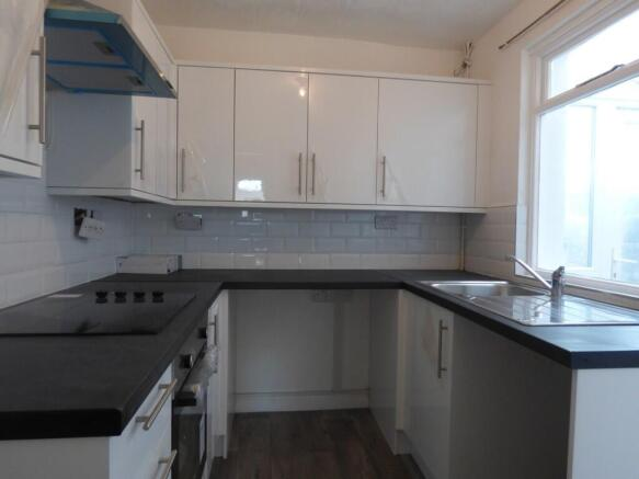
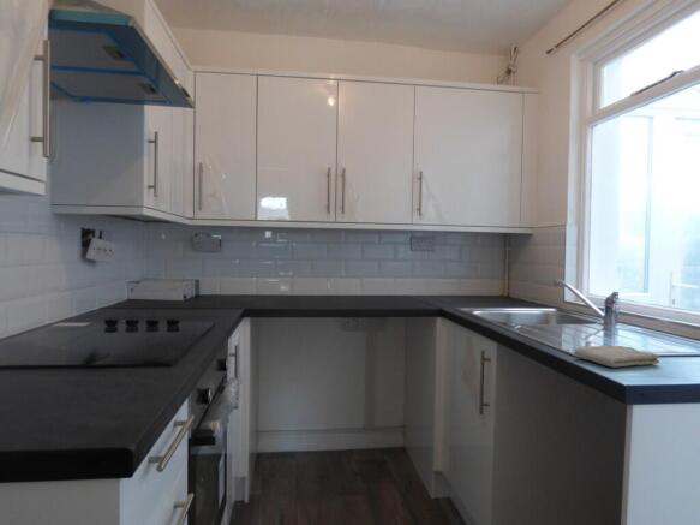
+ washcloth [573,344,660,369]
